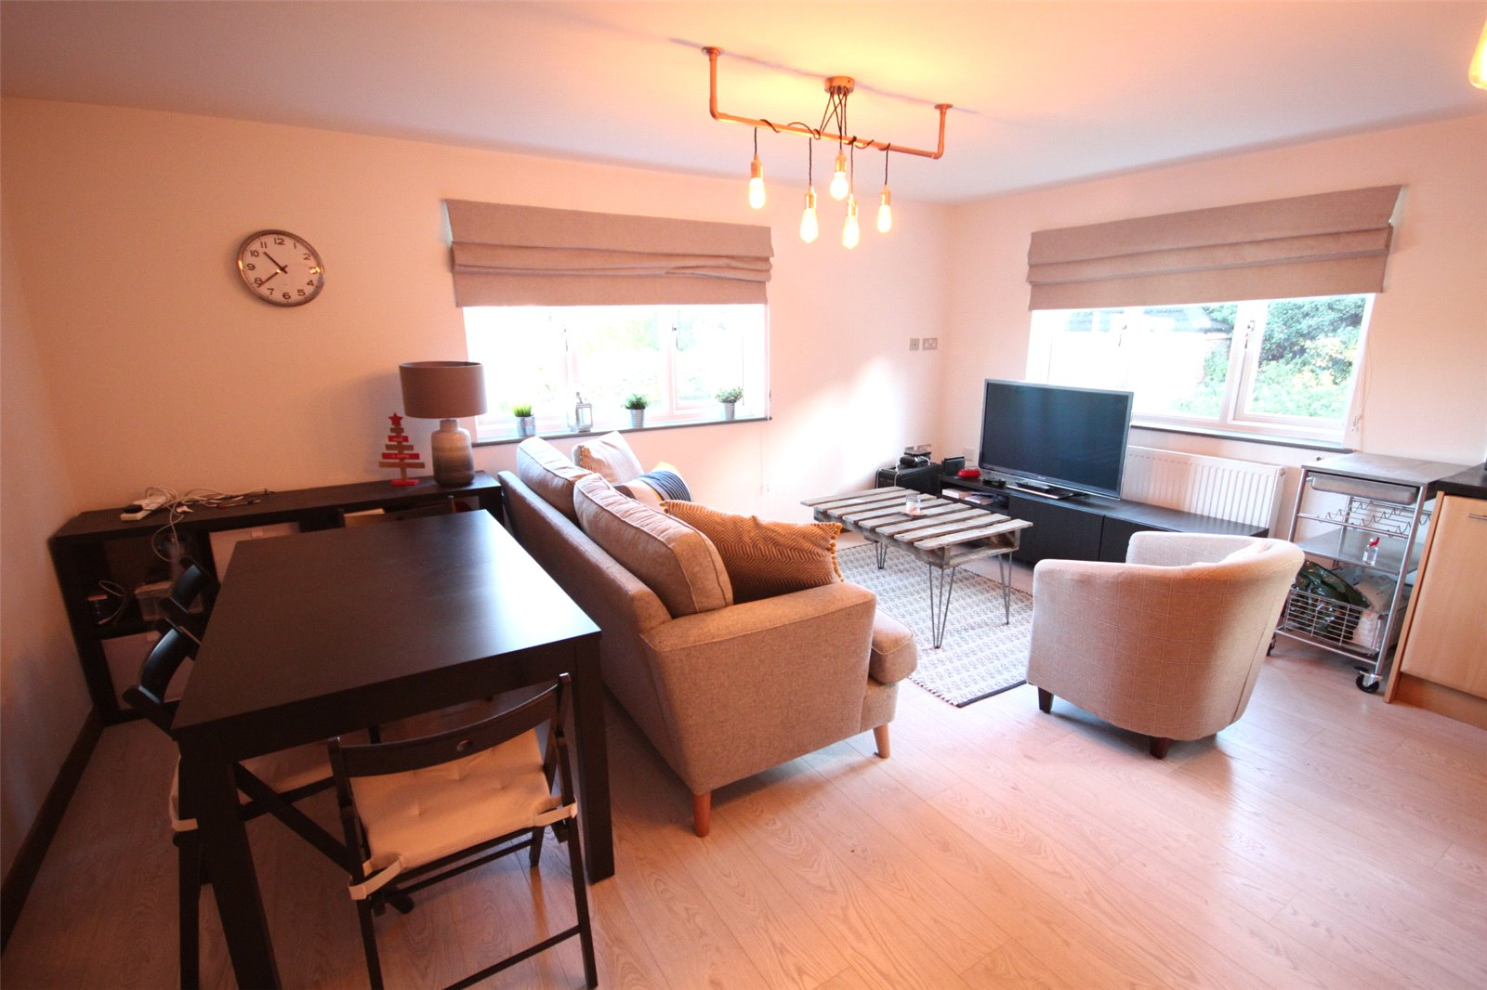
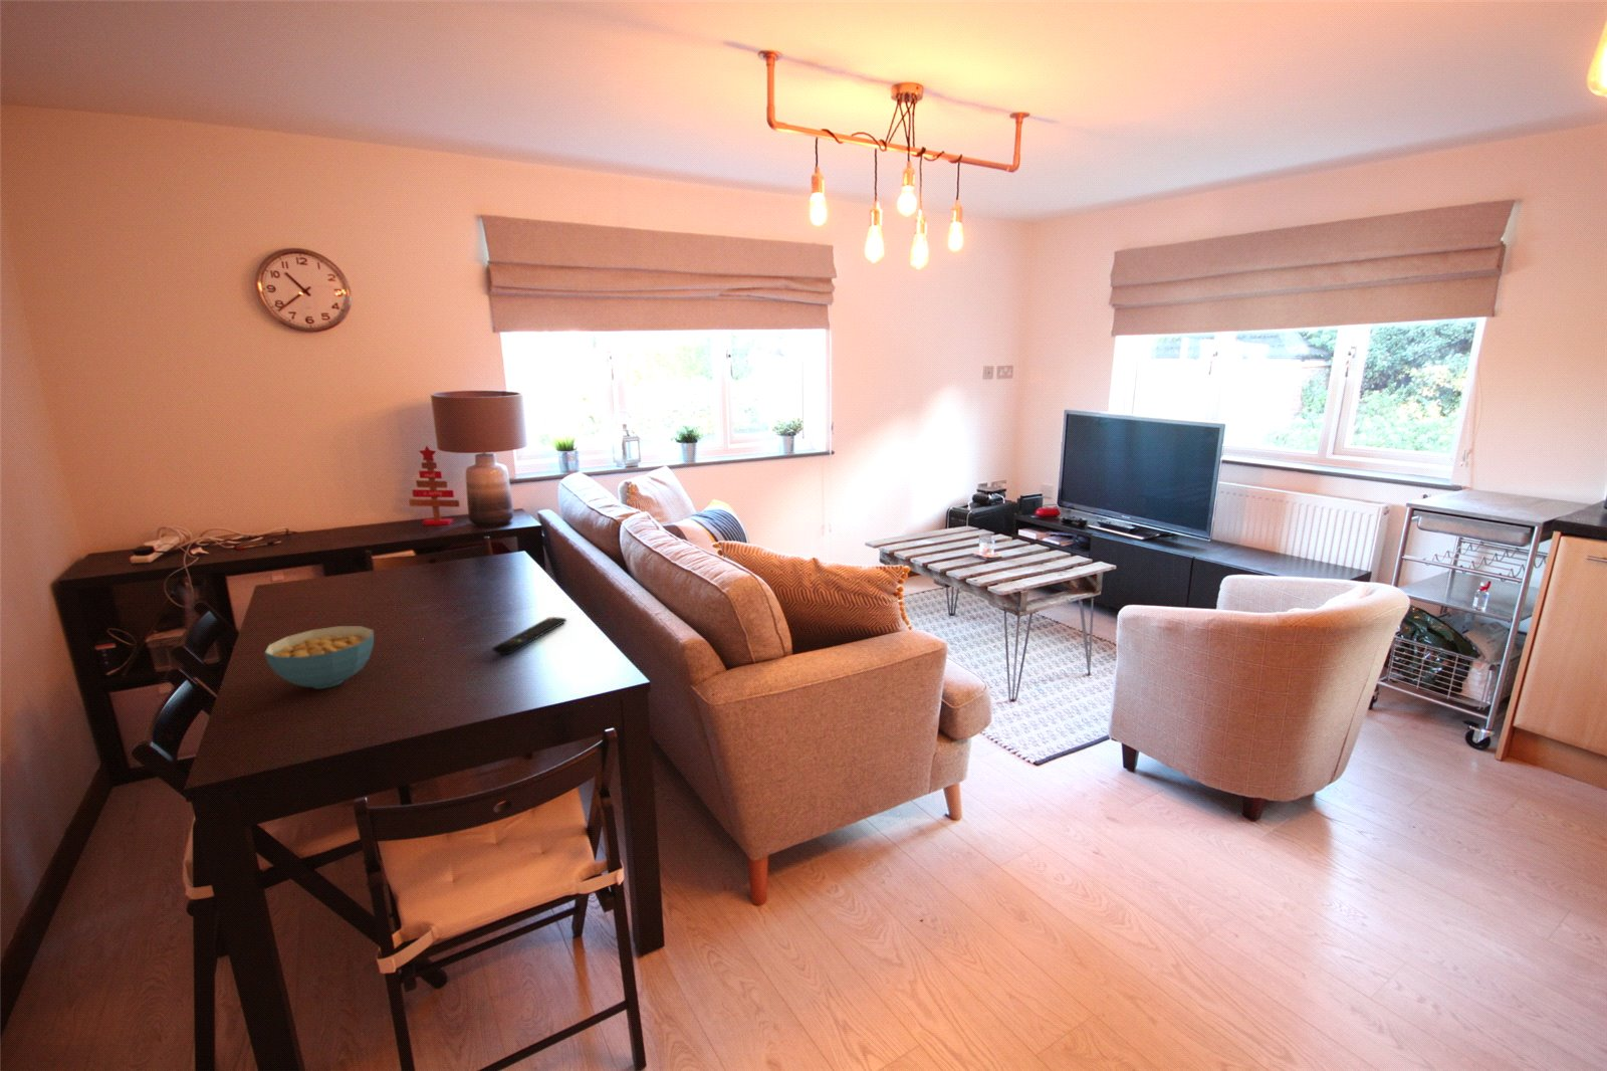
+ cereal bowl [263,625,375,690]
+ remote control [491,616,568,655]
